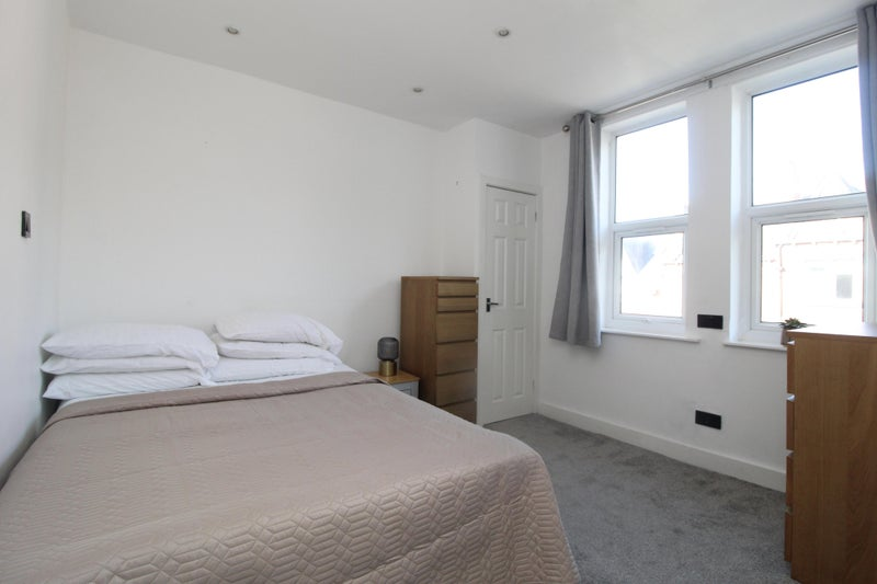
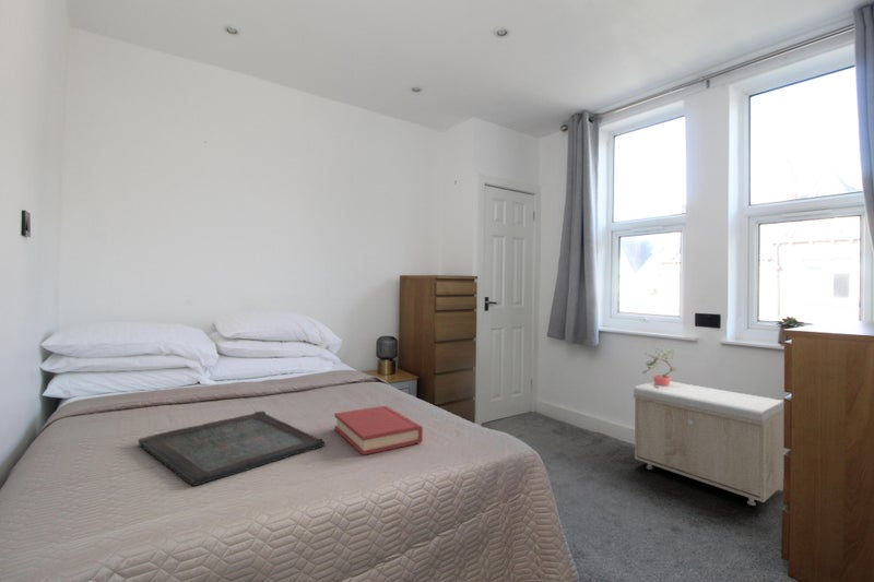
+ potted plant [641,347,681,389]
+ storage bench [633,381,786,507]
+ hardback book [333,405,424,456]
+ serving tray [137,411,326,487]
